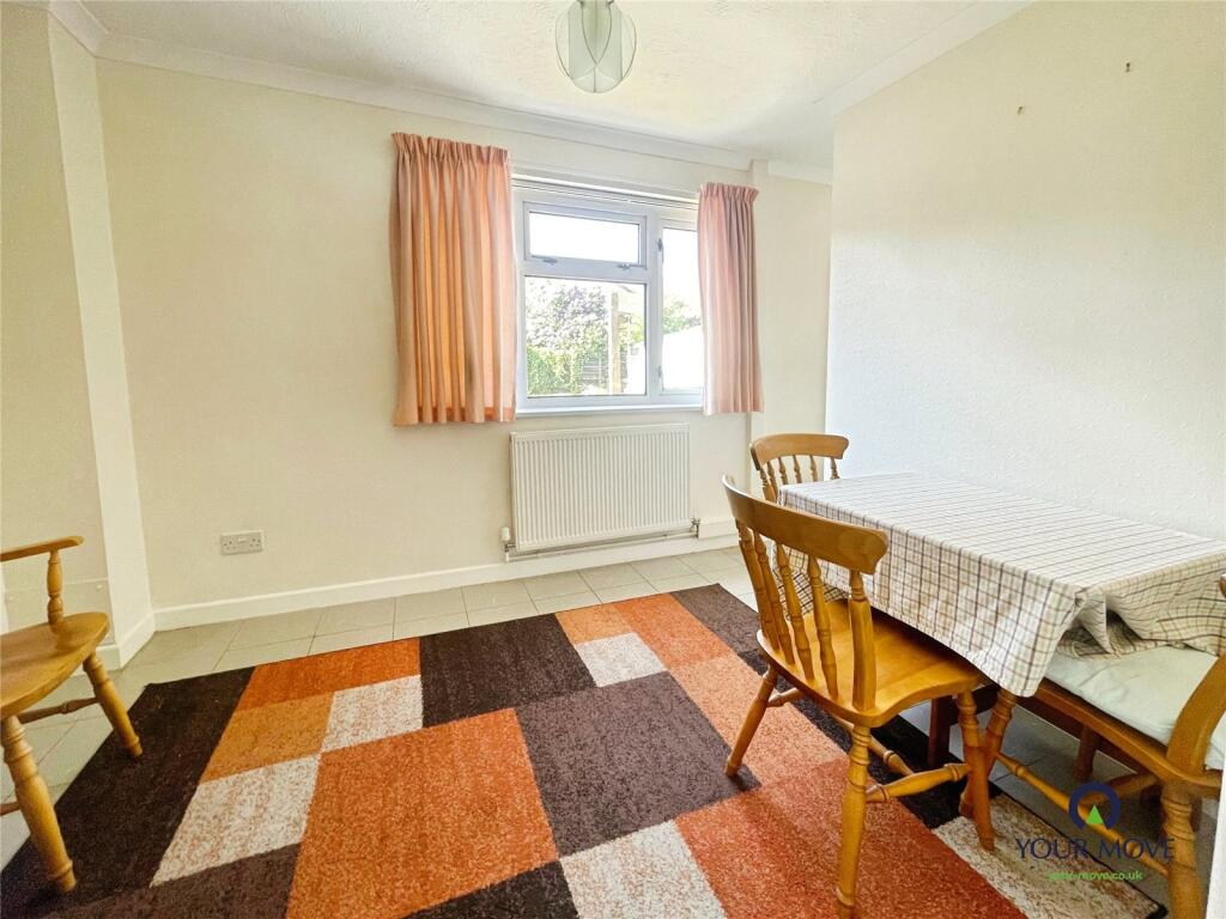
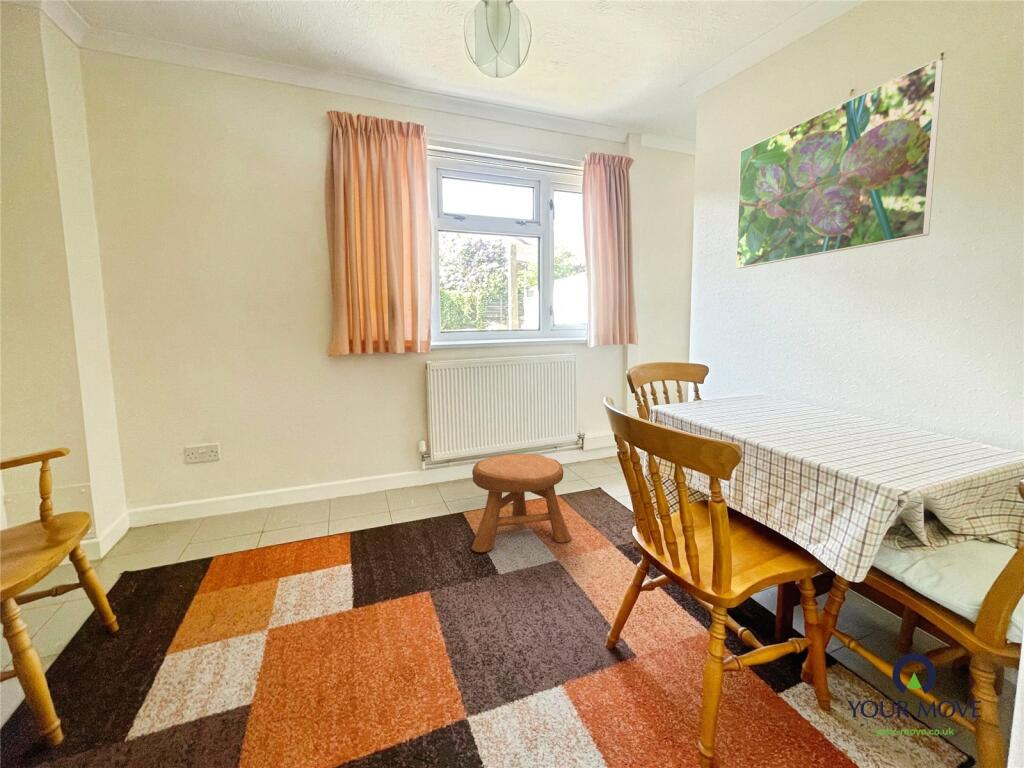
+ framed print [735,58,944,269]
+ stool [470,453,572,553]
